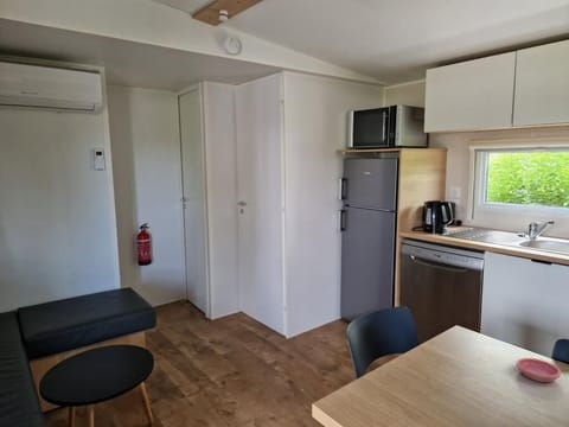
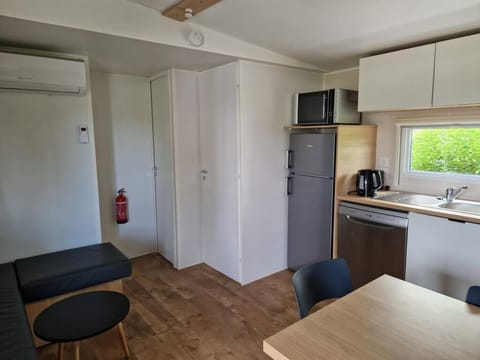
- saucer [516,357,562,383]
